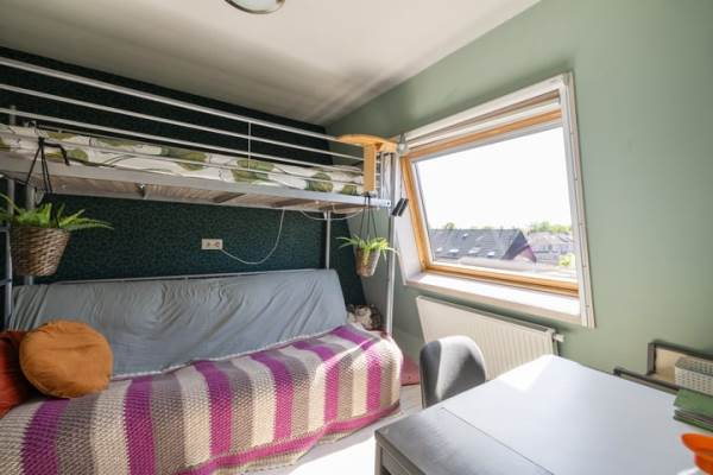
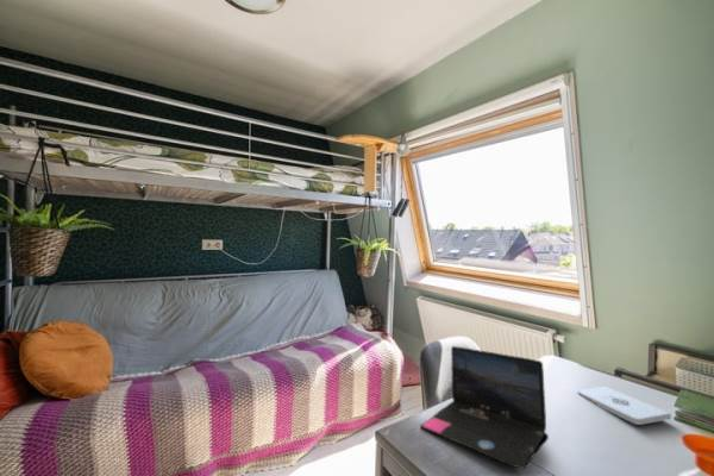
+ notepad [576,386,672,426]
+ laptop [420,345,550,470]
